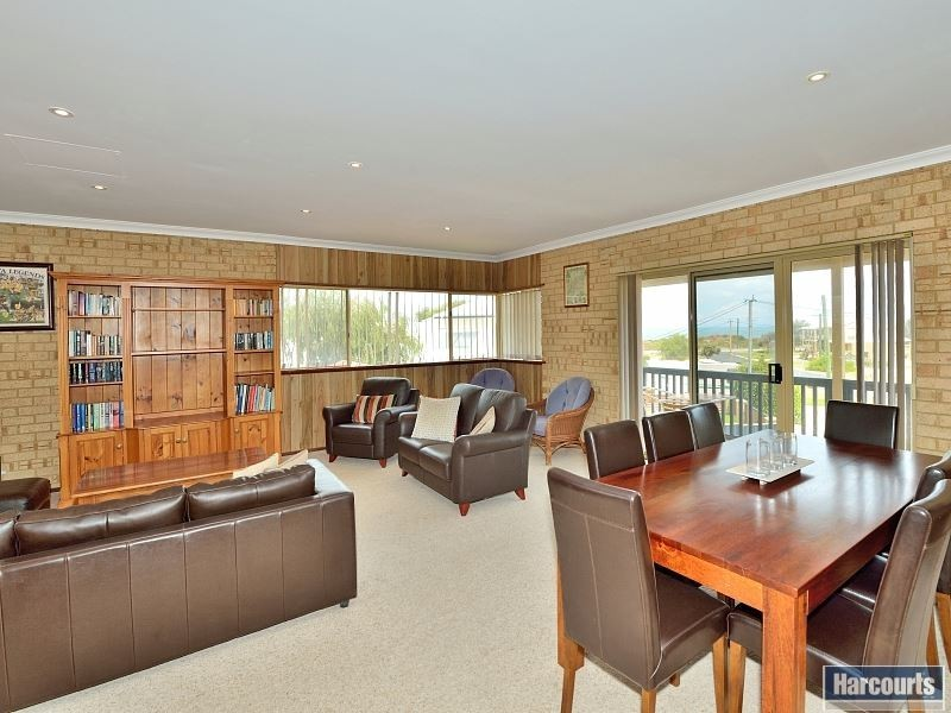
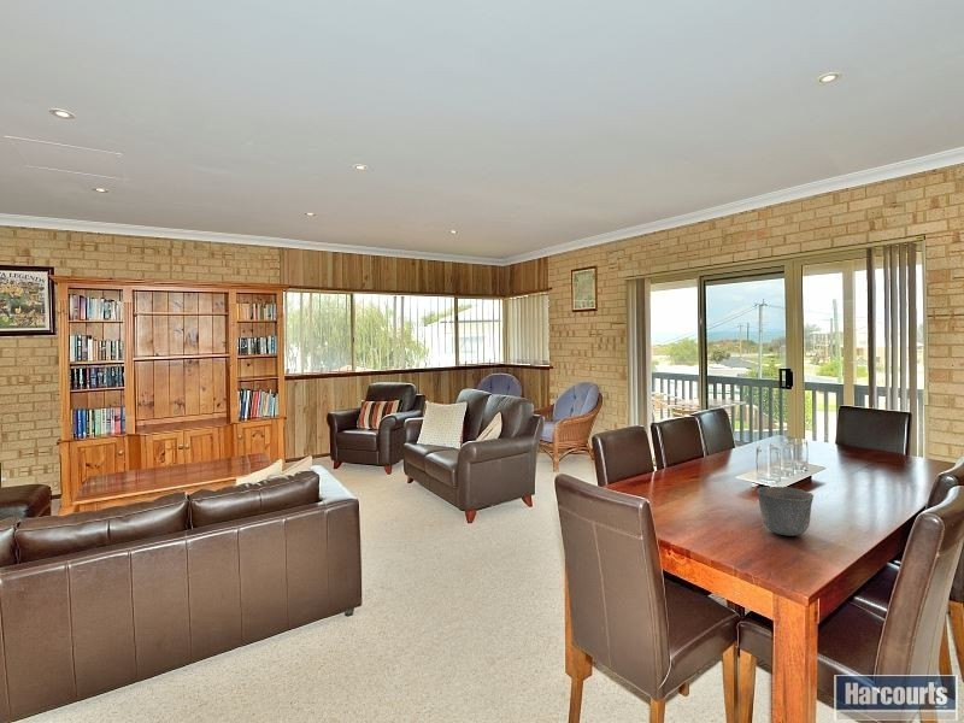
+ cup [756,486,815,537]
